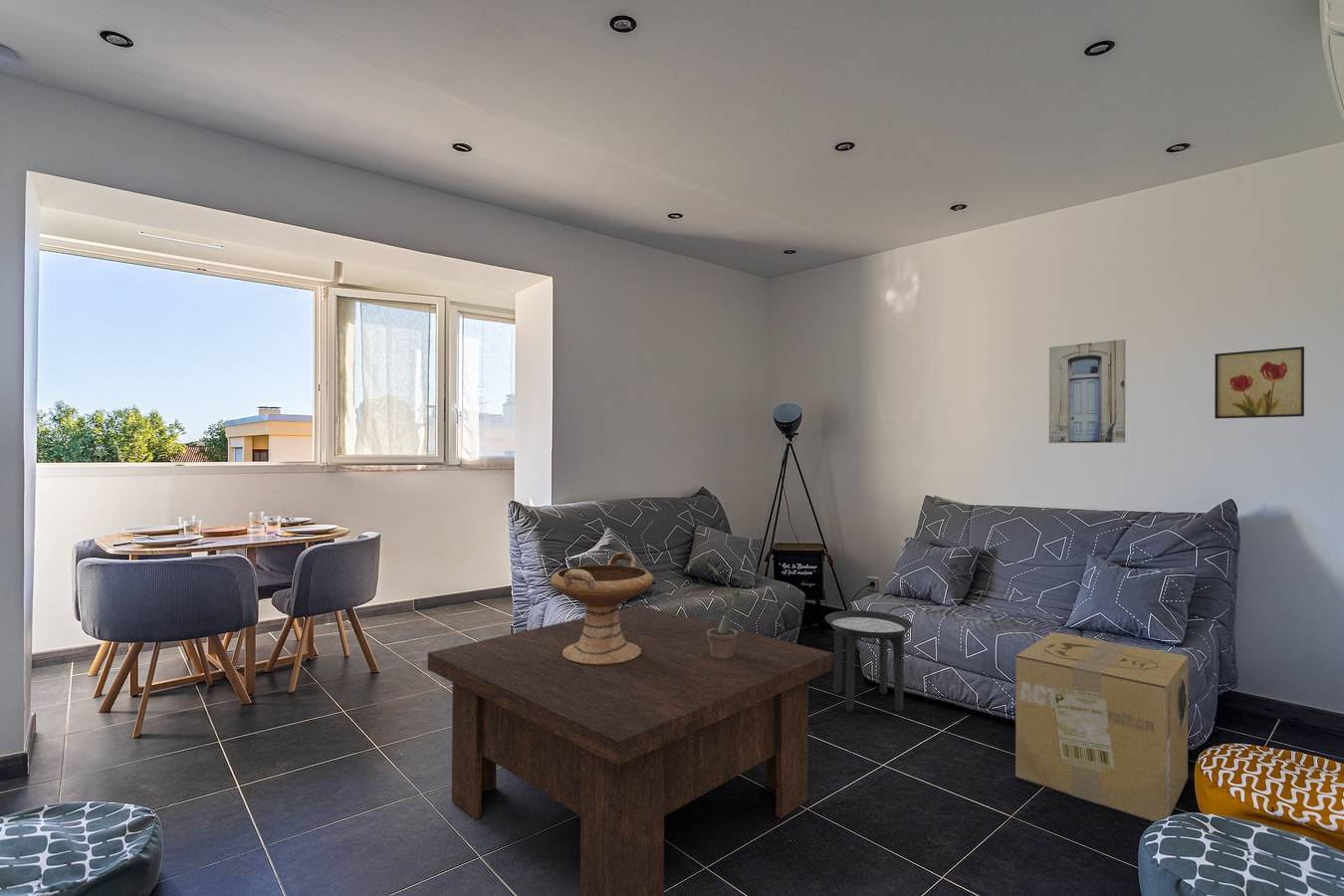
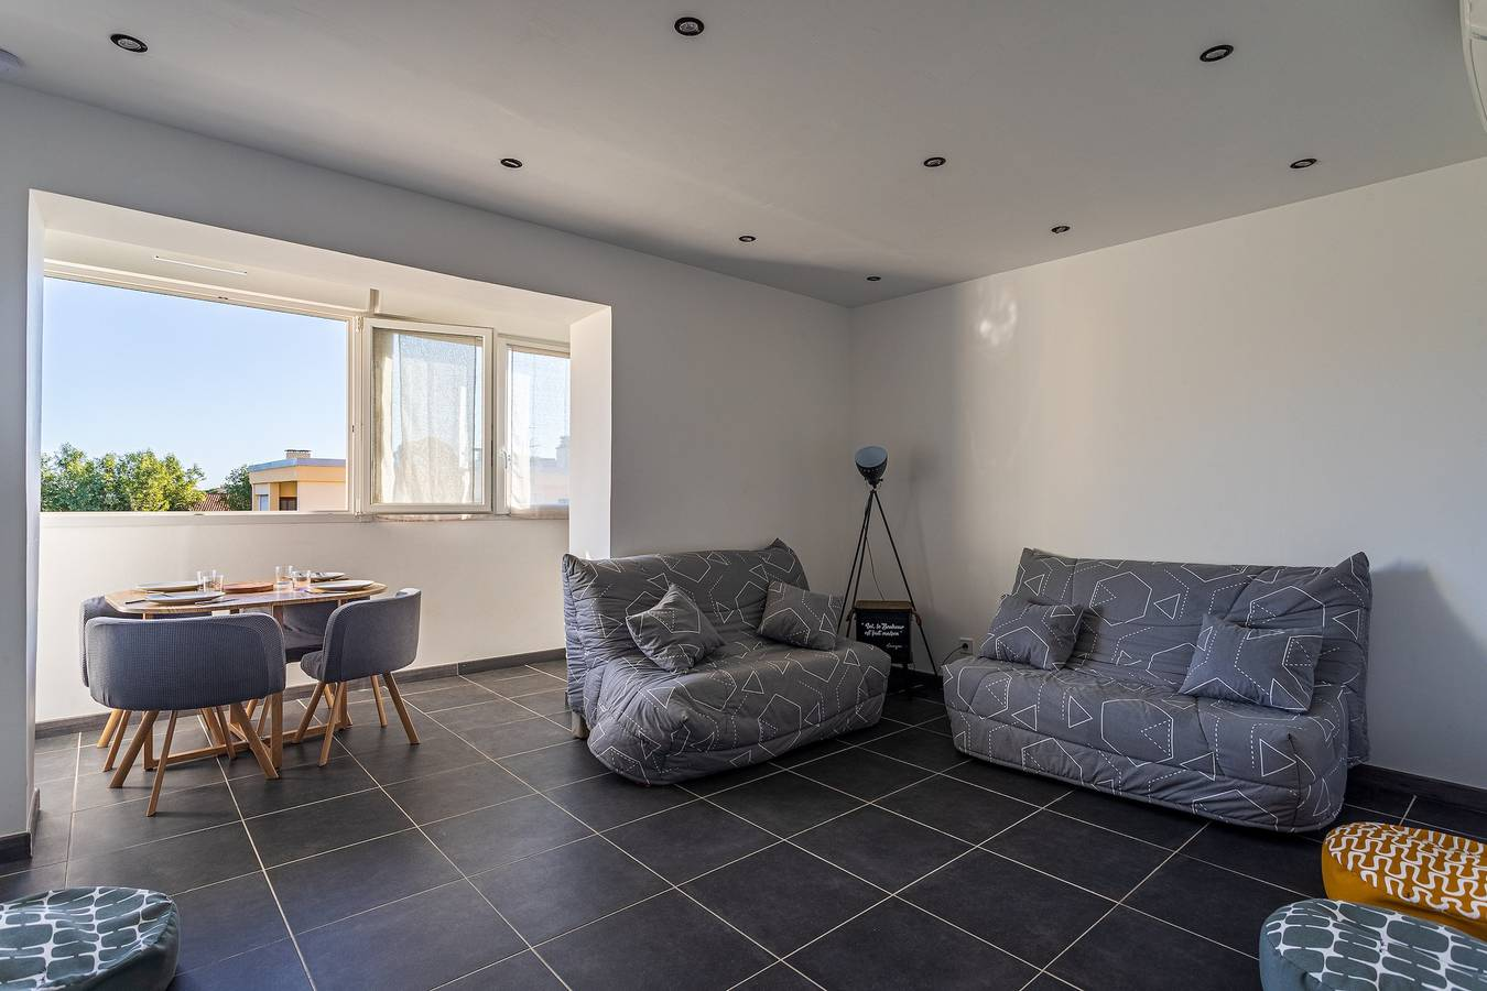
- wall art [1048,338,1127,444]
- side table [824,609,914,713]
- potted plant [697,561,755,659]
- coffee table [427,604,834,896]
- cardboard box [1014,631,1189,822]
- wall art [1214,345,1305,419]
- decorative bowl [550,552,655,665]
